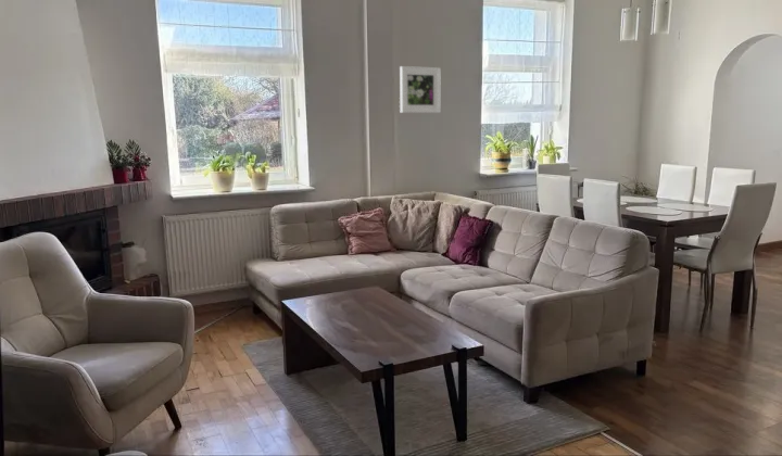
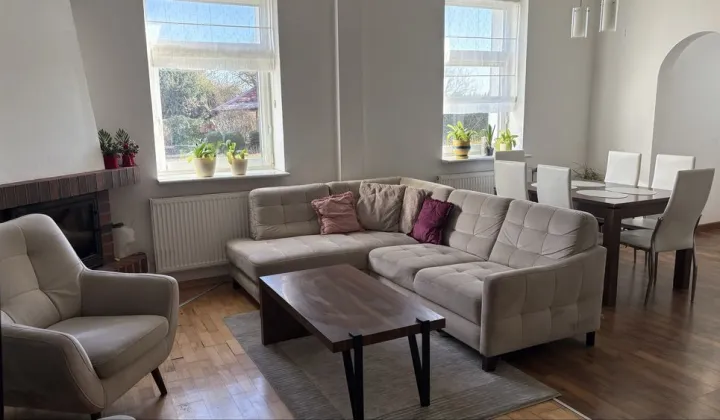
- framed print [399,65,441,114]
